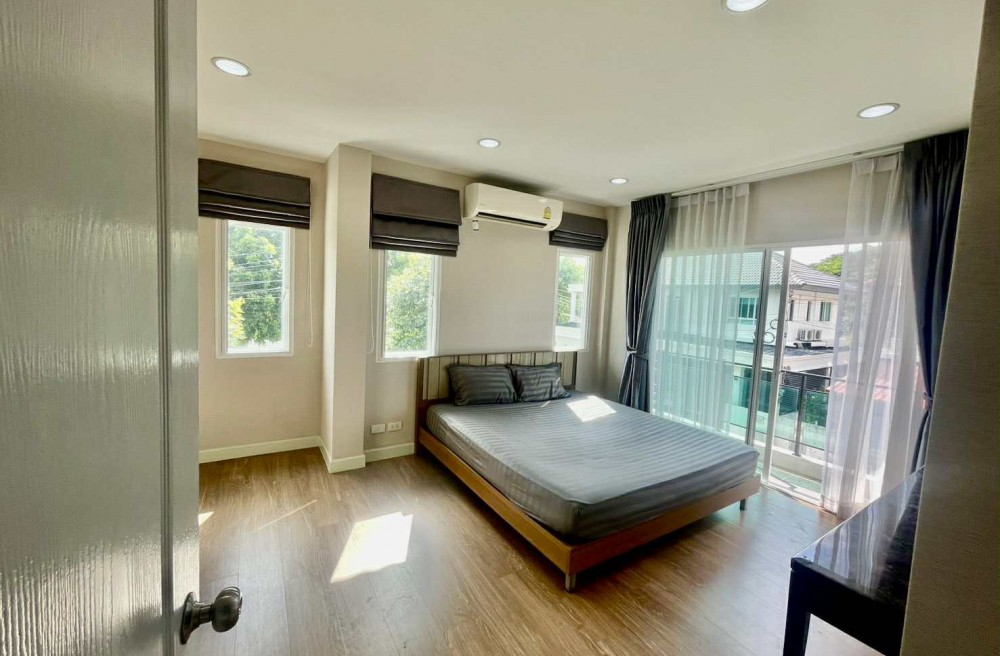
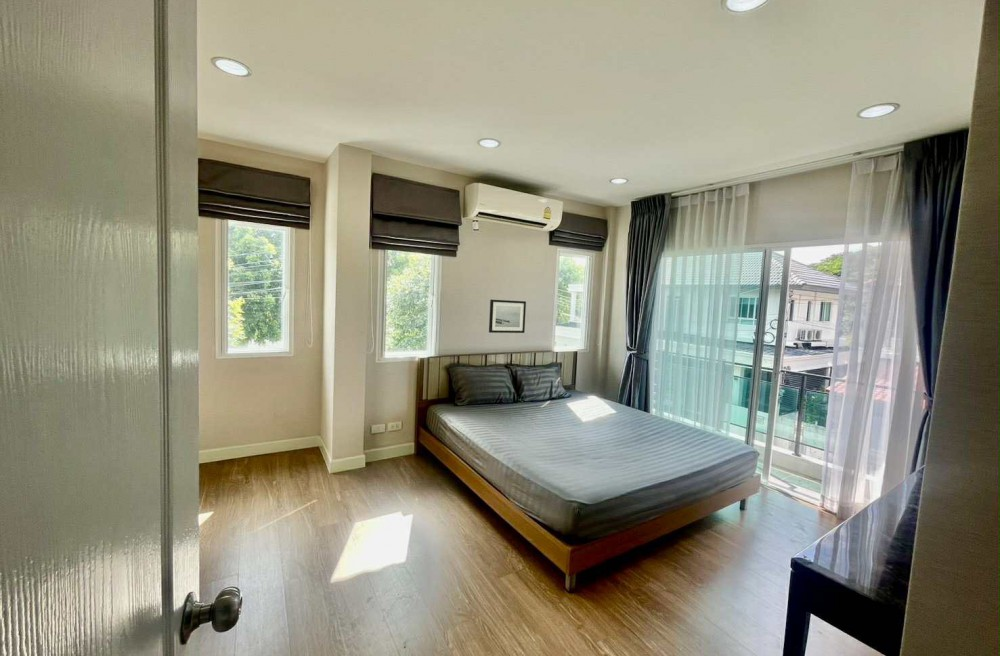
+ wall art [488,299,527,334]
